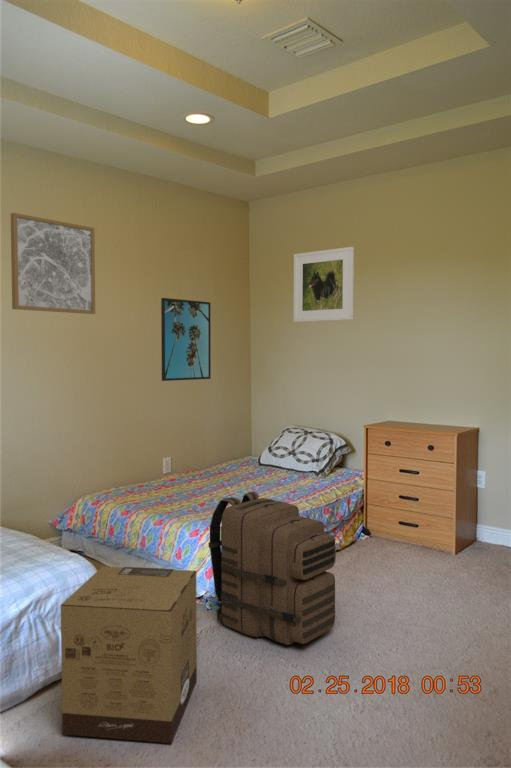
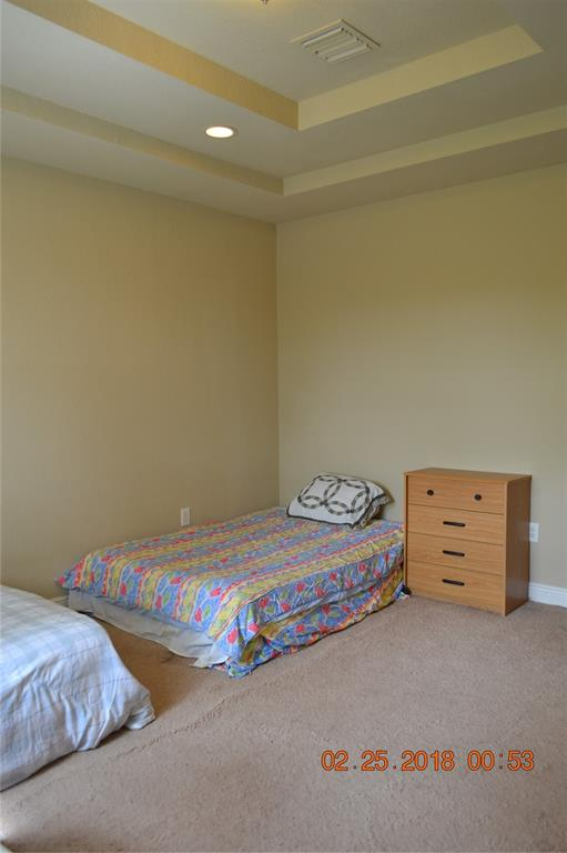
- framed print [160,297,212,382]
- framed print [292,246,355,323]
- backpack [207,491,337,646]
- wall art [10,212,96,315]
- cardboard box [60,565,198,744]
